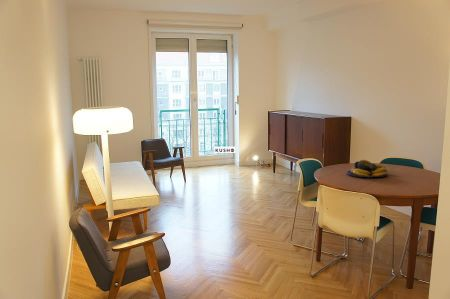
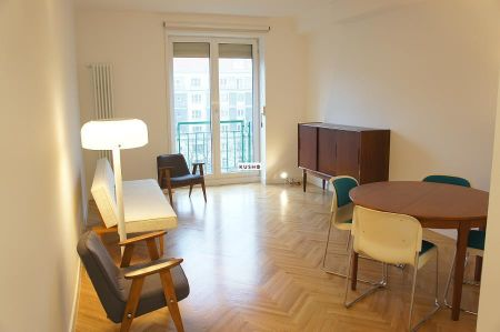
- fruit bowl [345,159,389,178]
